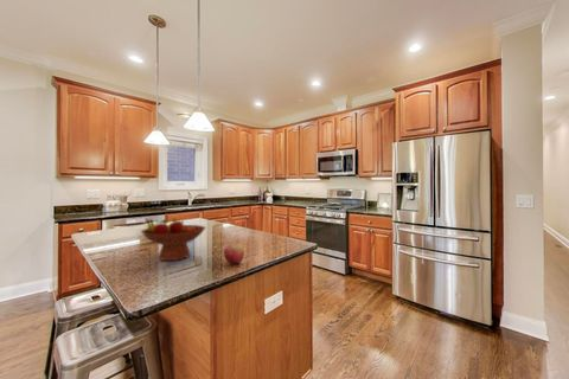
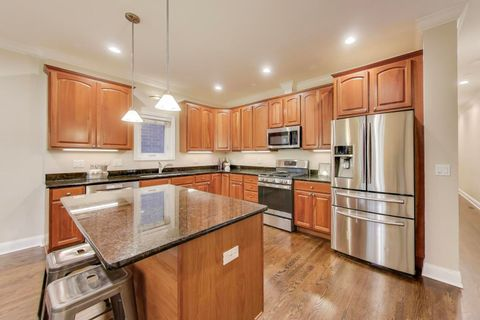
- apple [223,244,245,265]
- fruit bowl [140,218,206,262]
